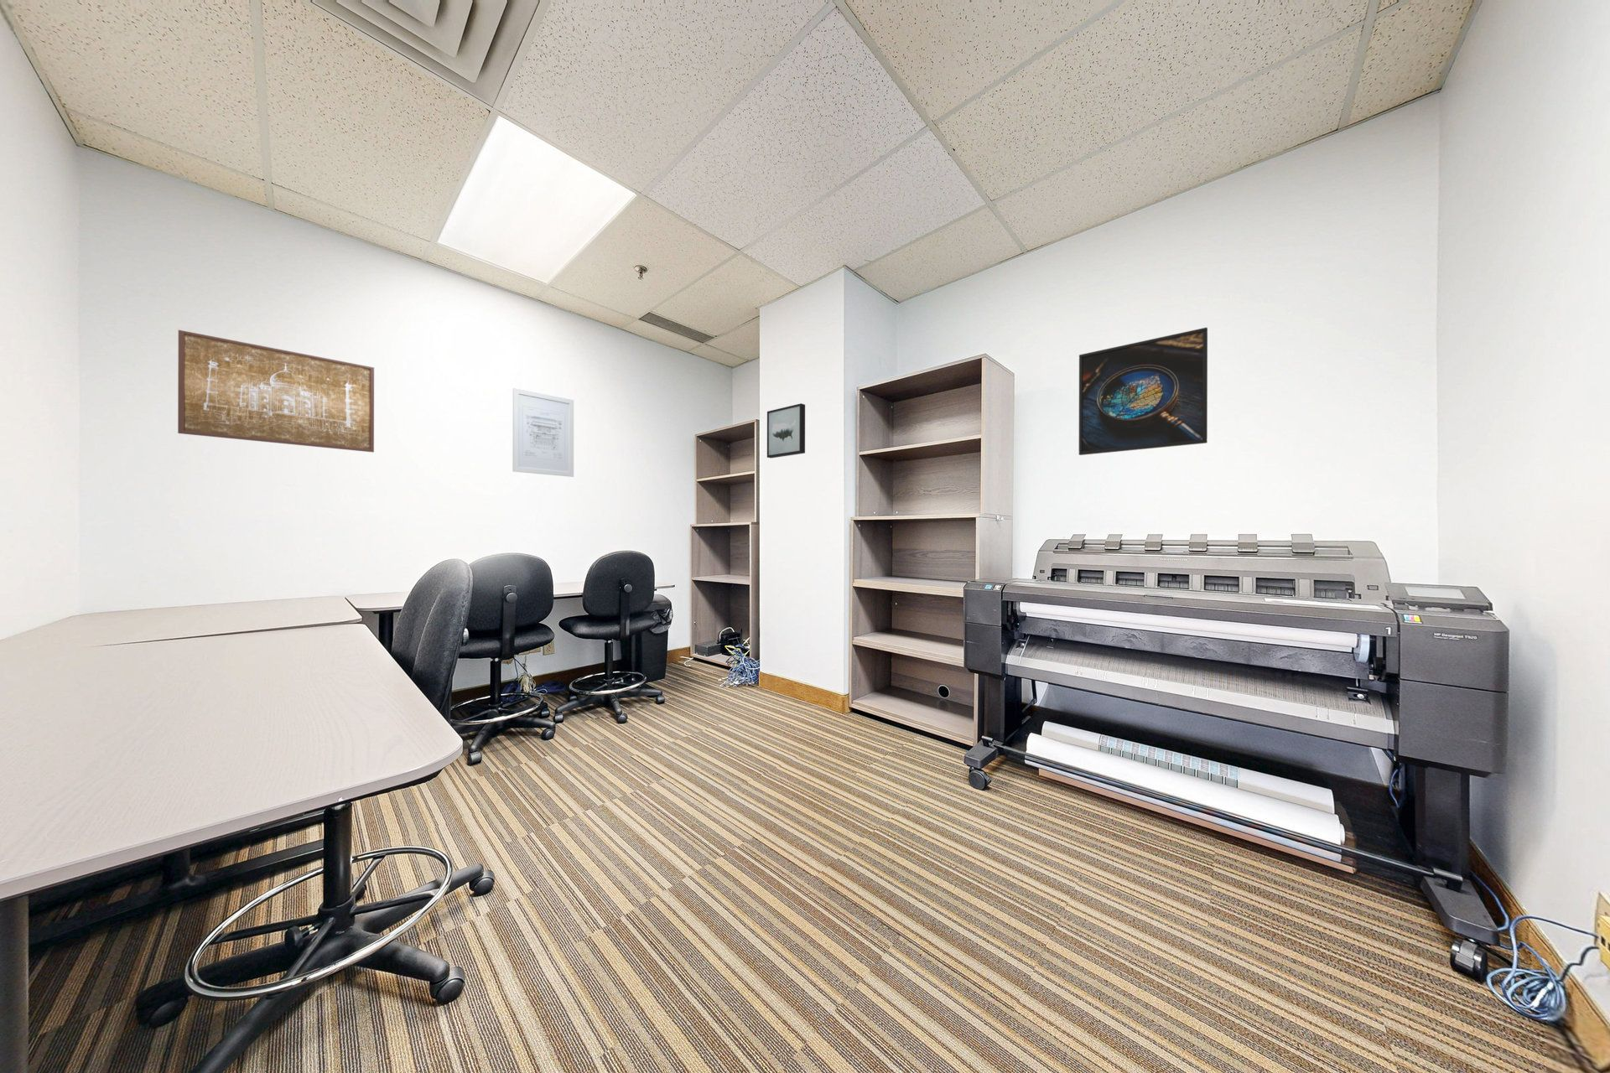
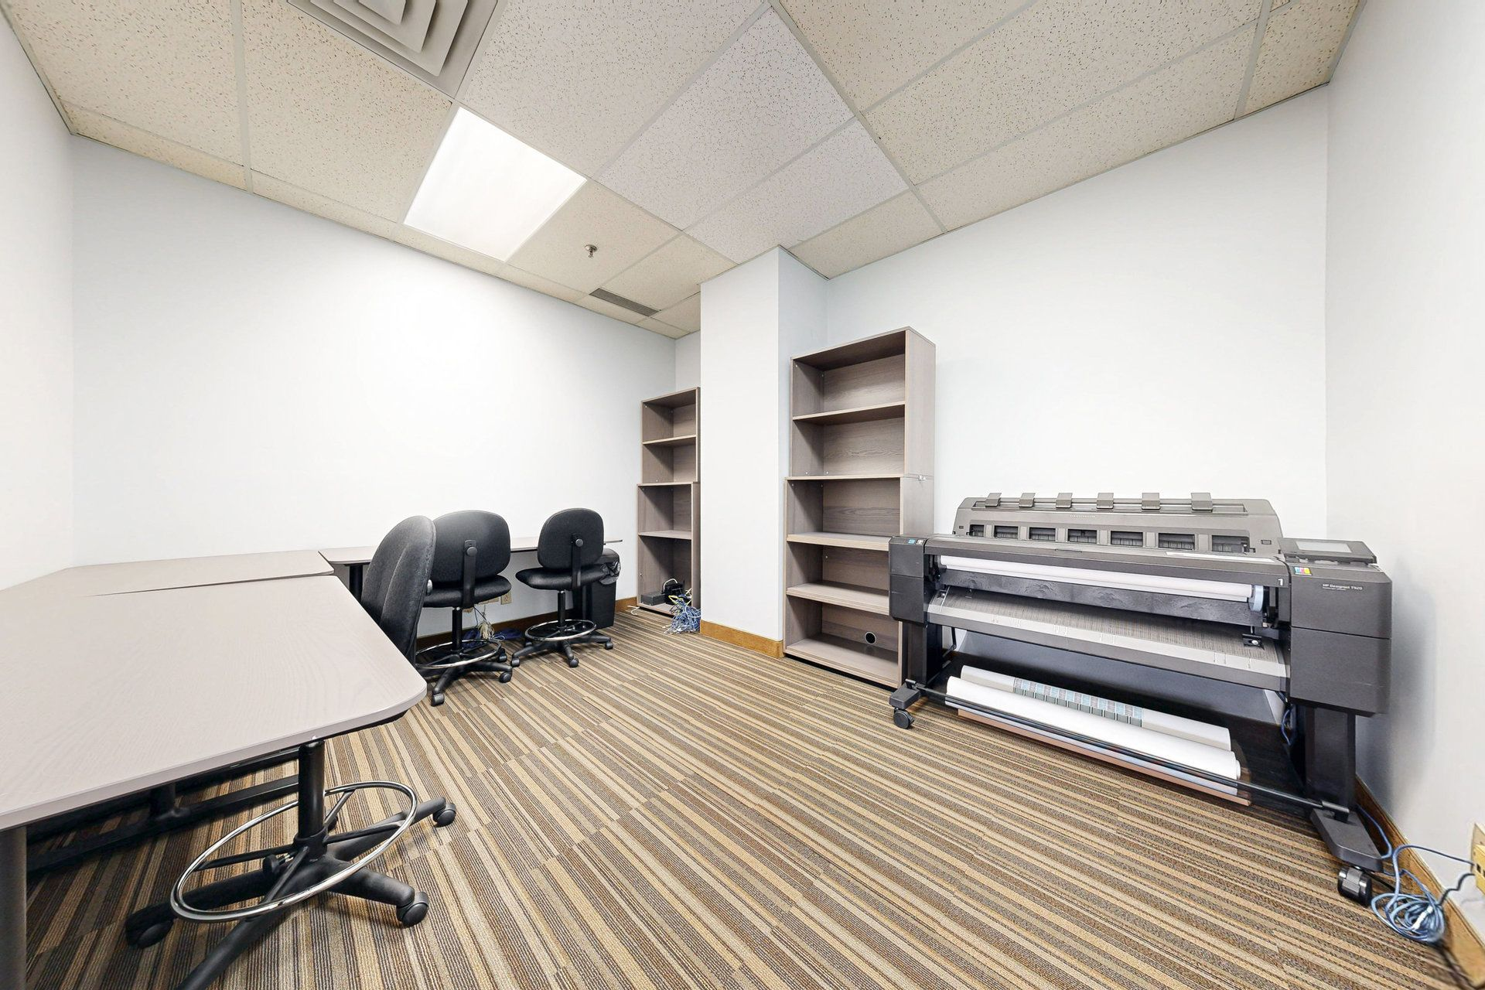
- wall art [767,402,806,459]
- wall art [512,387,574,478]
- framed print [1078,327,1209,456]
- wall art [177,329,375,454]
